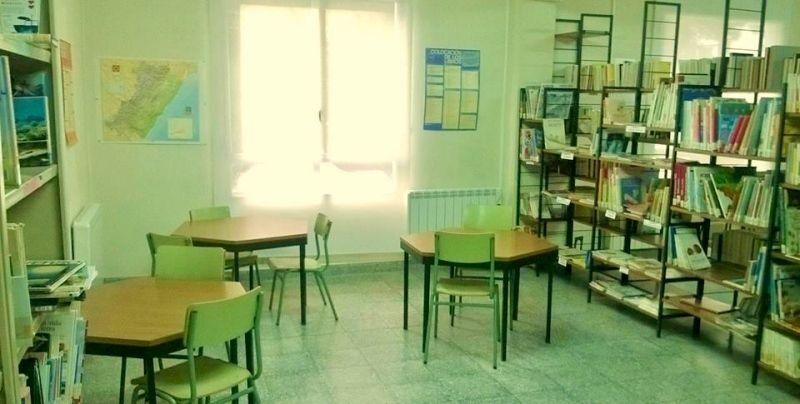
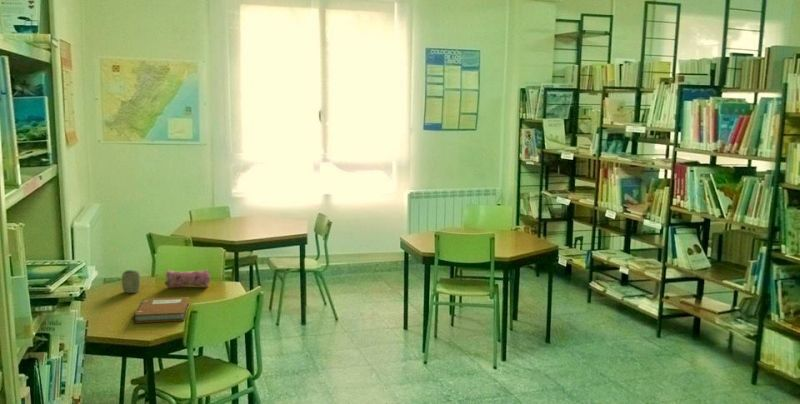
+ cup [121,269,141,294]
+ notebook [131,296,191,324]
+ pencil case [164,269,211,288]
